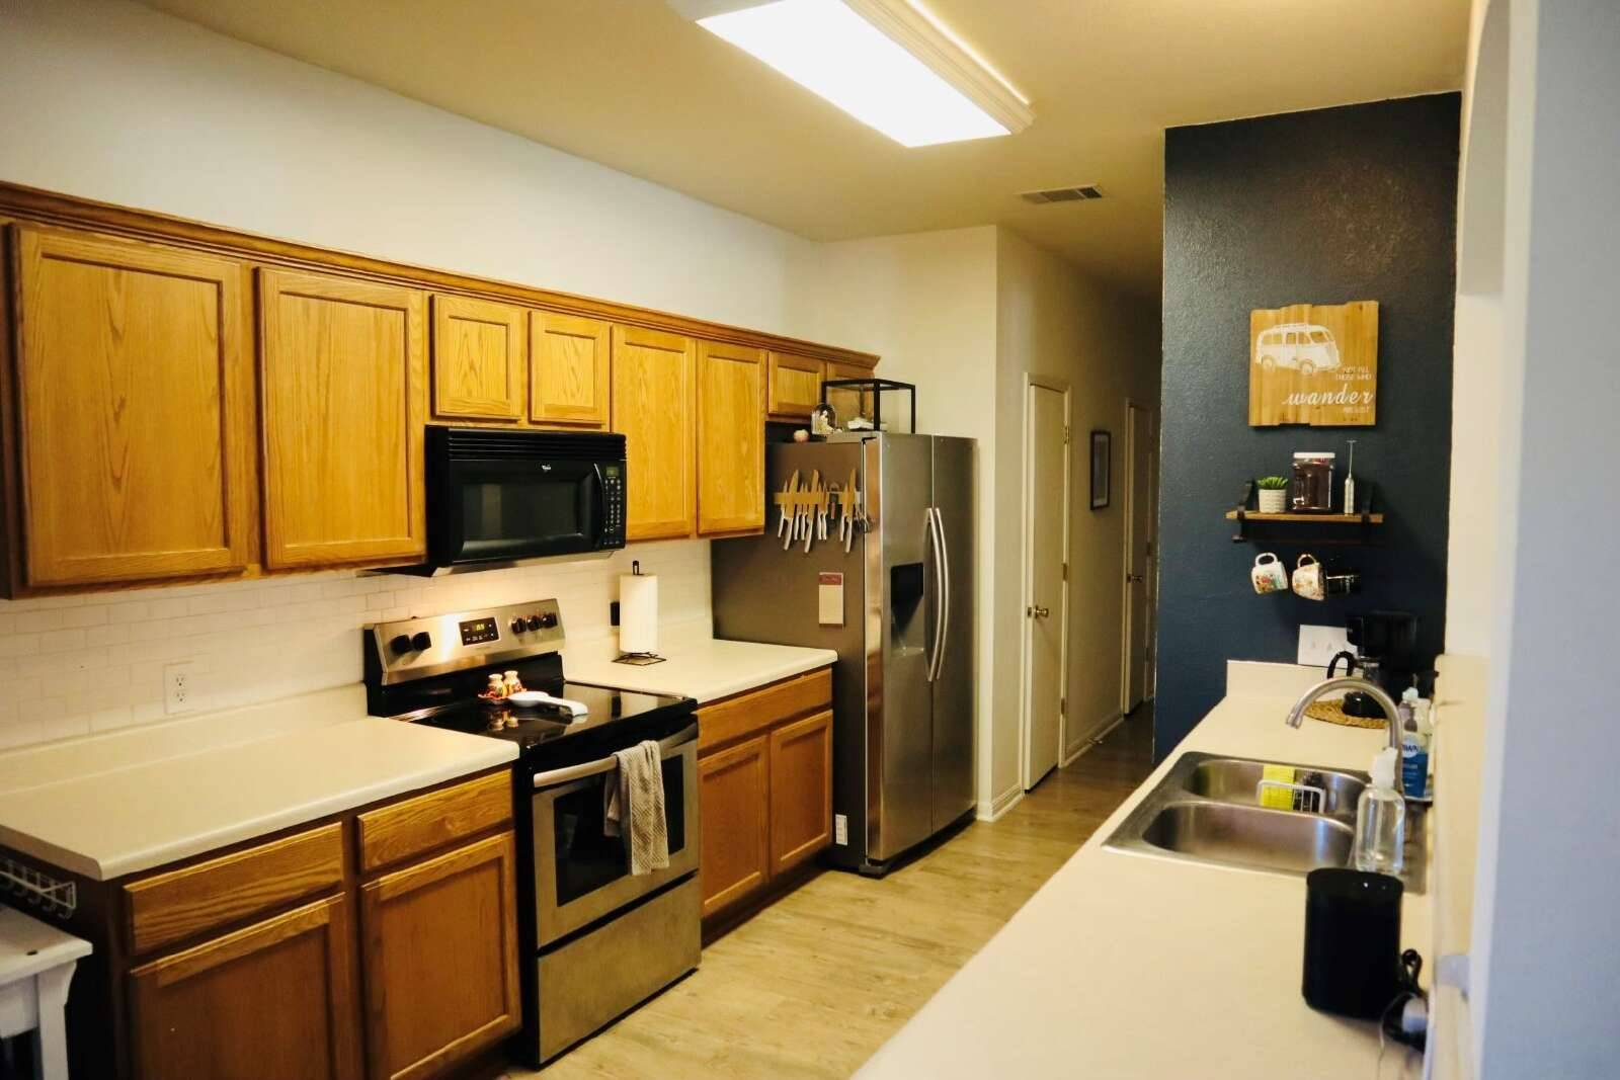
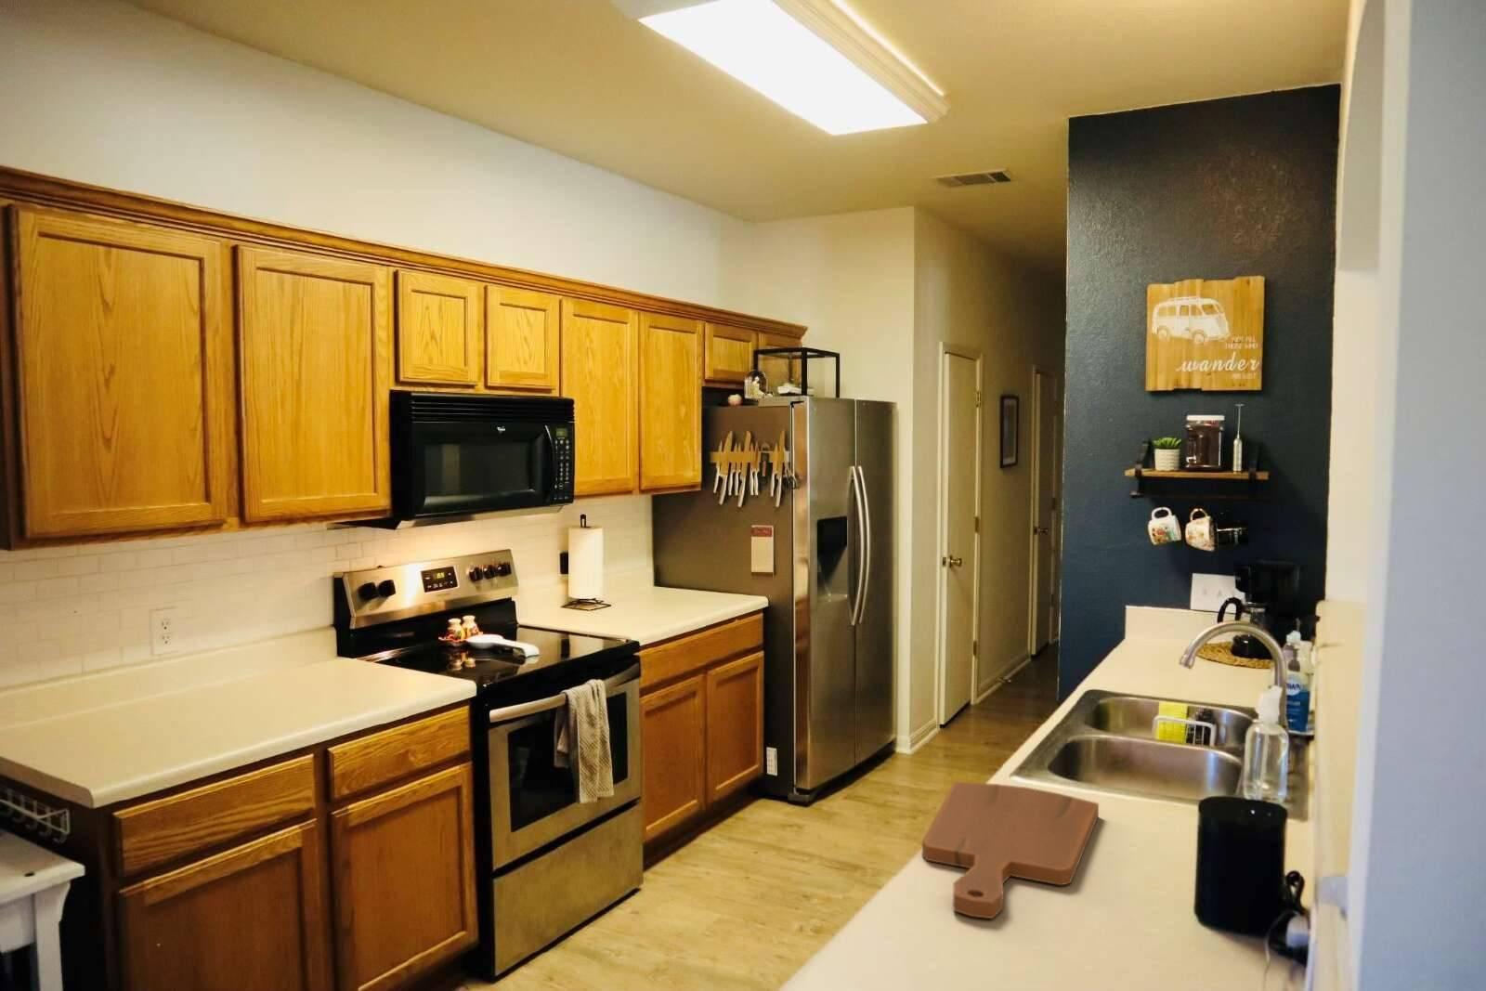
+ cutting board [921,781,1100,919]
